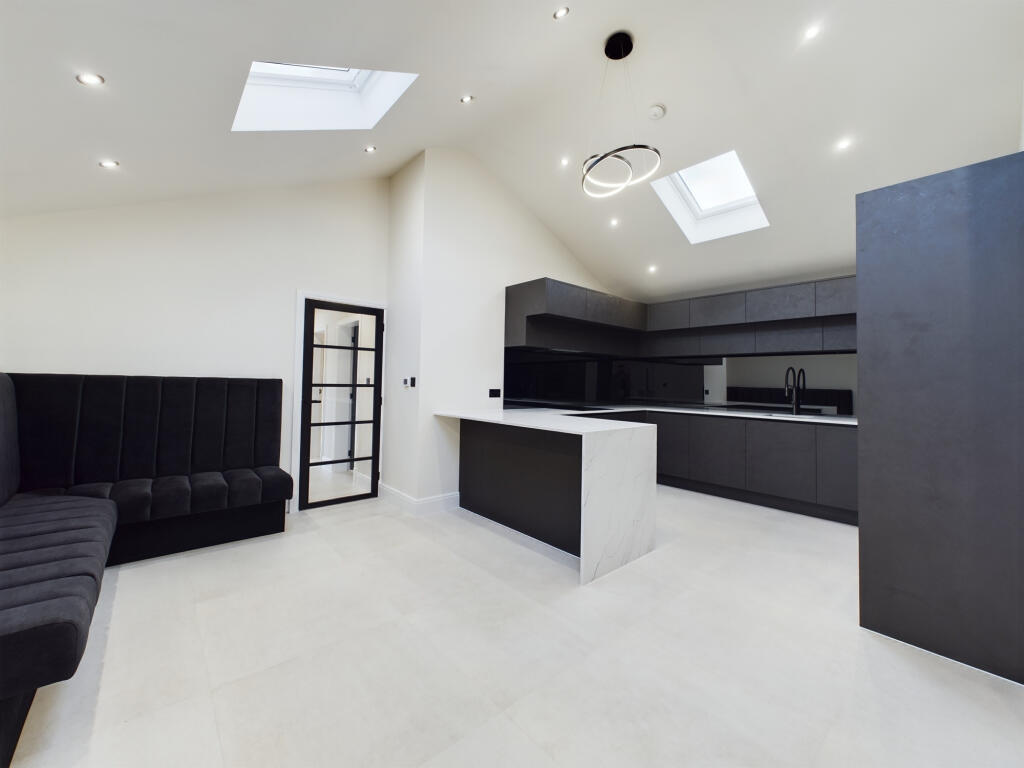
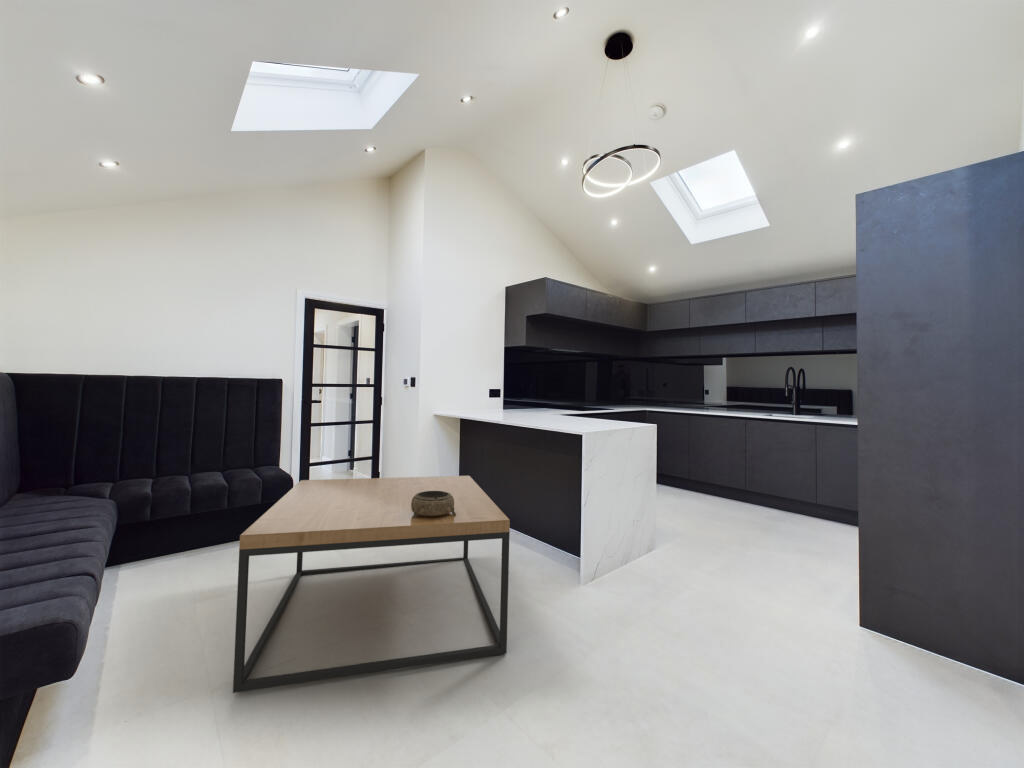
+ decorative bowl [411,491,456,518]
+ coffee table [232,475,511,694]
